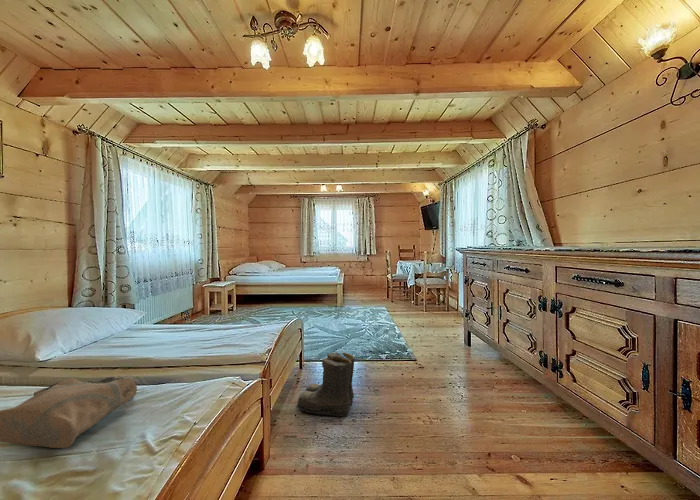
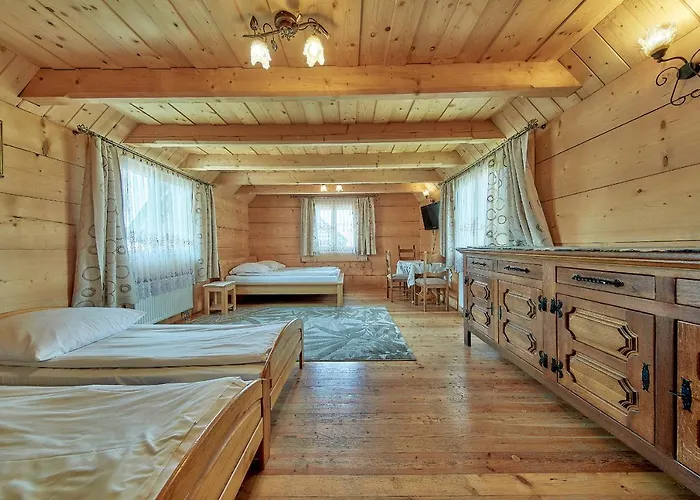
- boots [295,352,355,417]
- tote bag [0,375,138,449]
